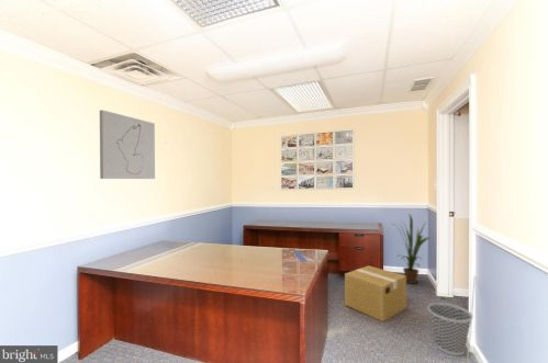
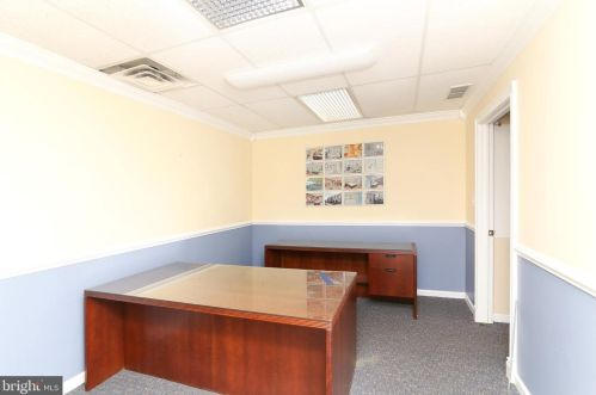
- wall art [99,109,156,180]
- house plant [392,213,430,285]
- cardboard box [344,264,407,322]
- wastebasket [427,302,473,356]
